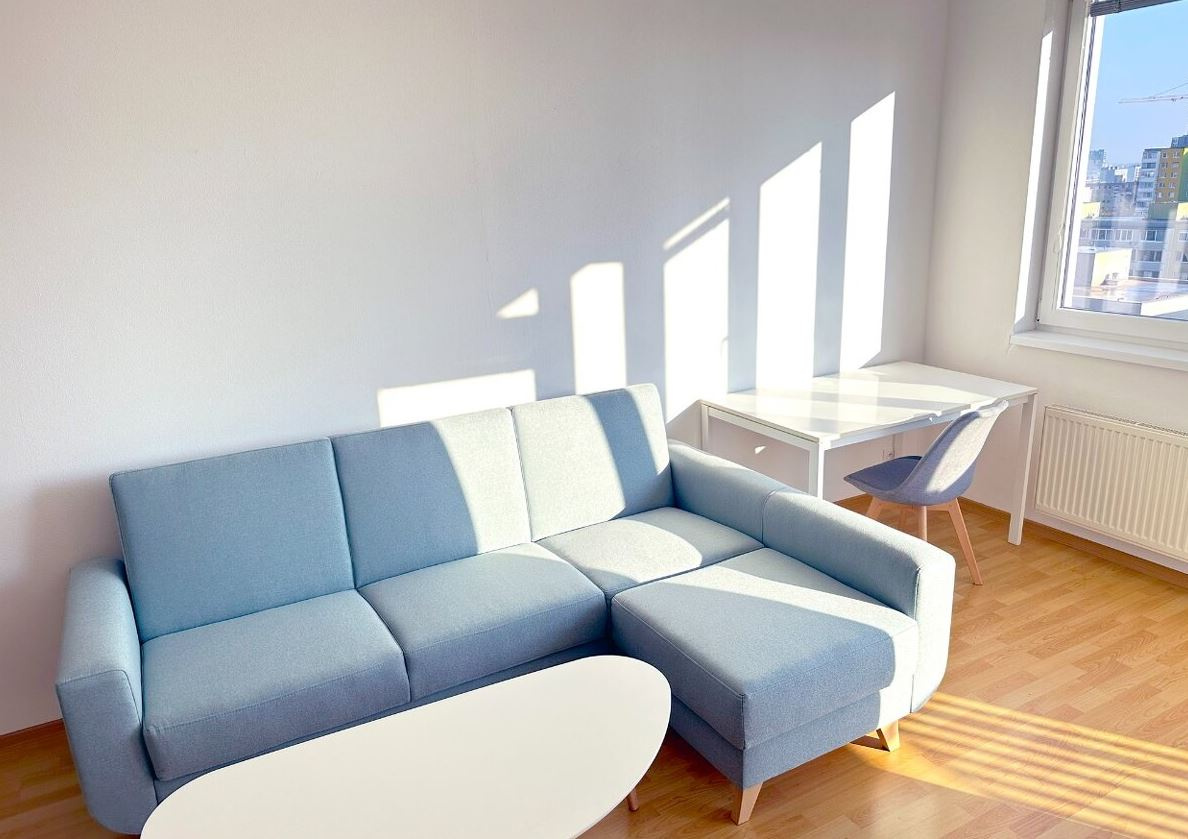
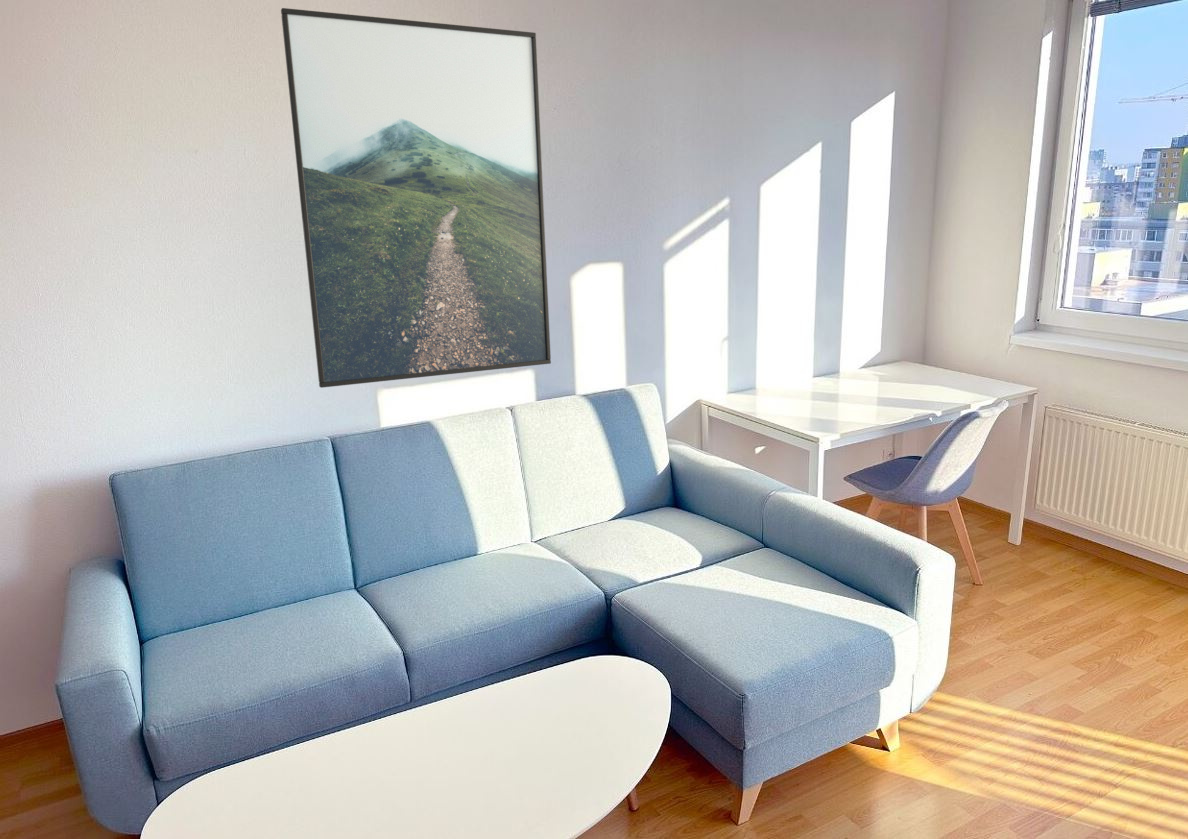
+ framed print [280,7,552,389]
